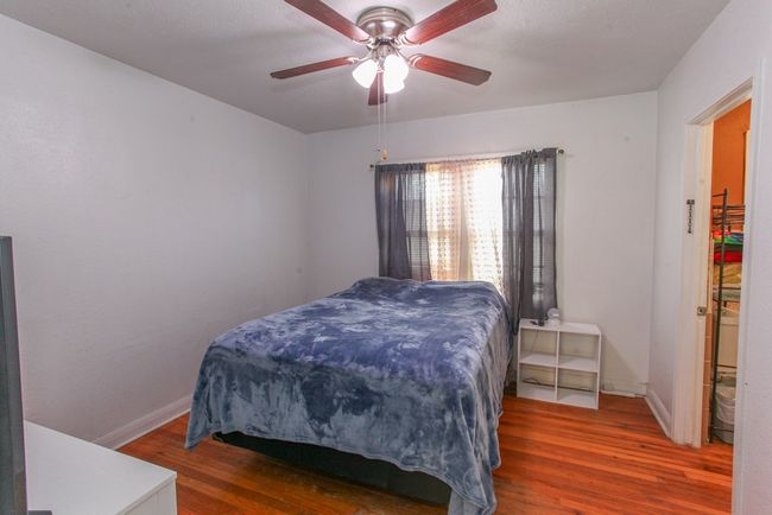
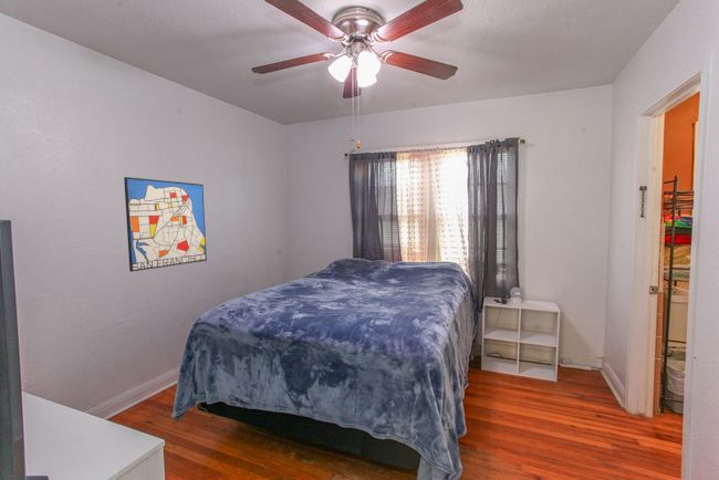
+ wall art [123,176,208,273]
